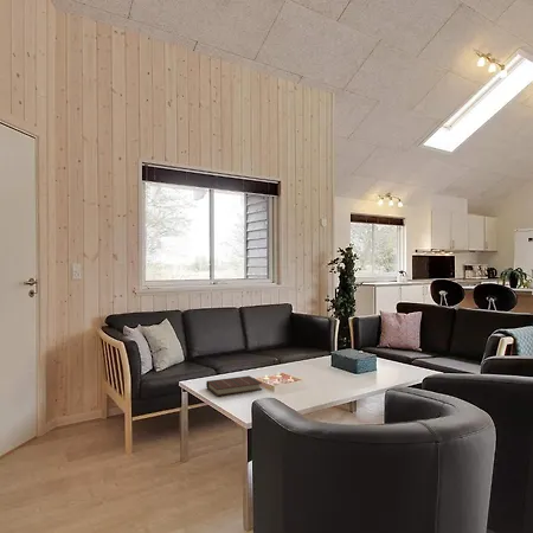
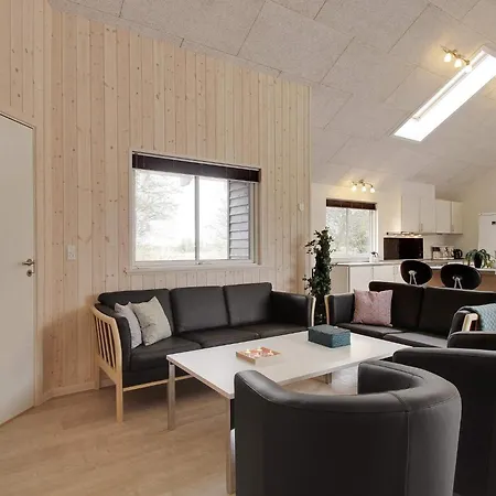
- book [205,374,263,397]
